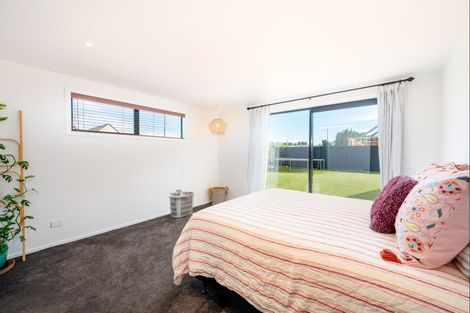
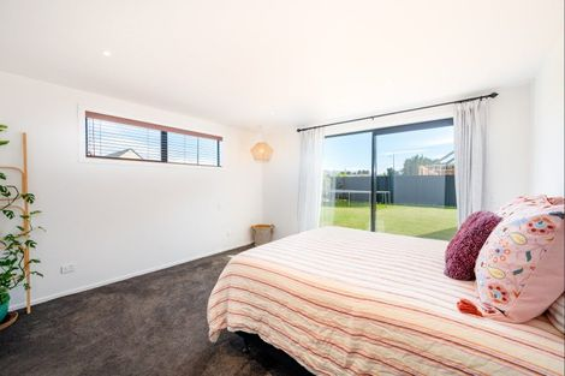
- clothes hamper [167,189,196,219]
